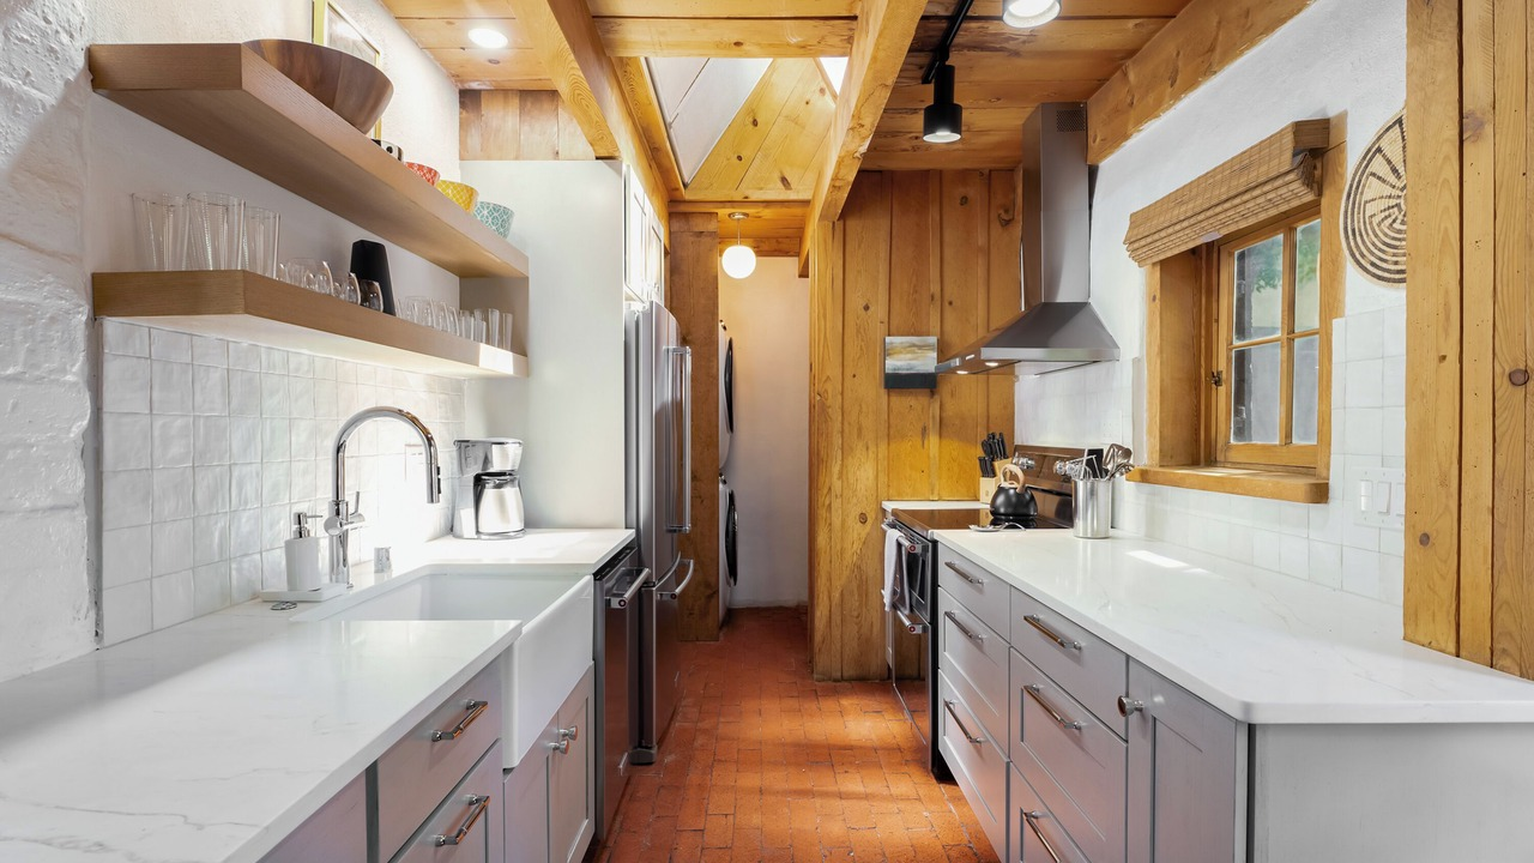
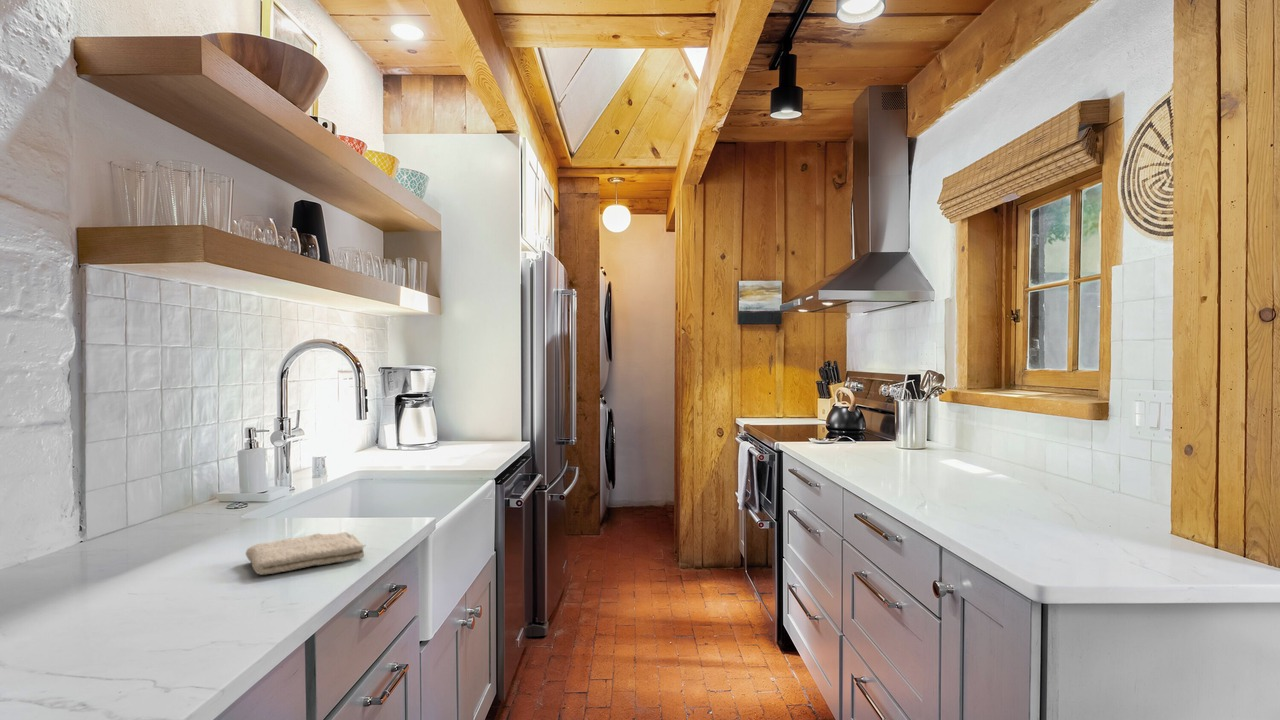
+ washcloth [245,531,367,576]
